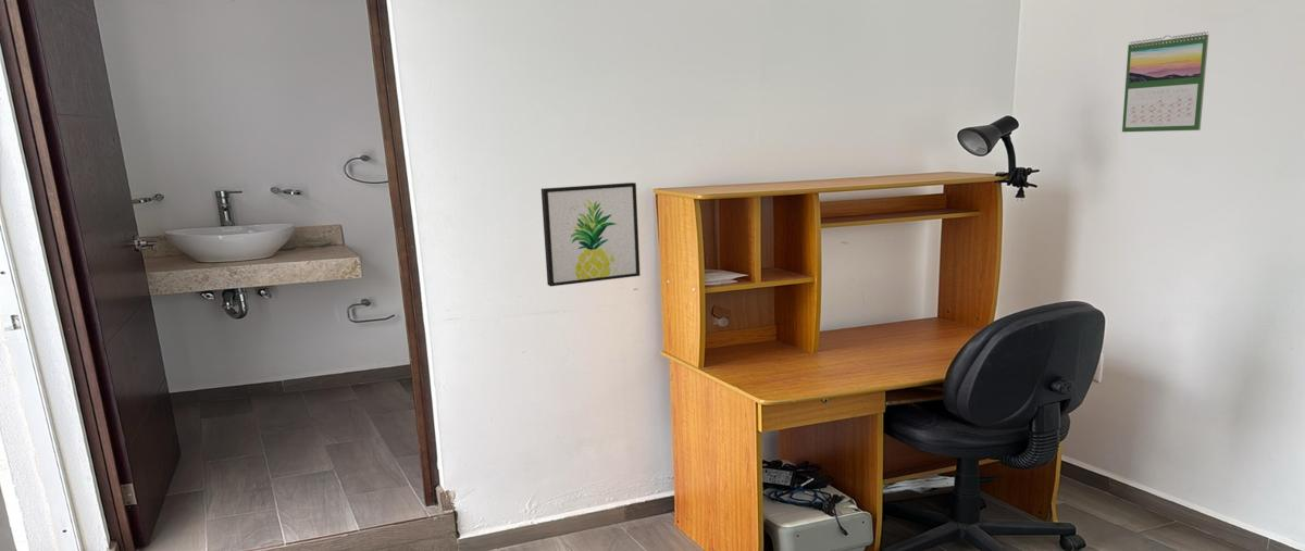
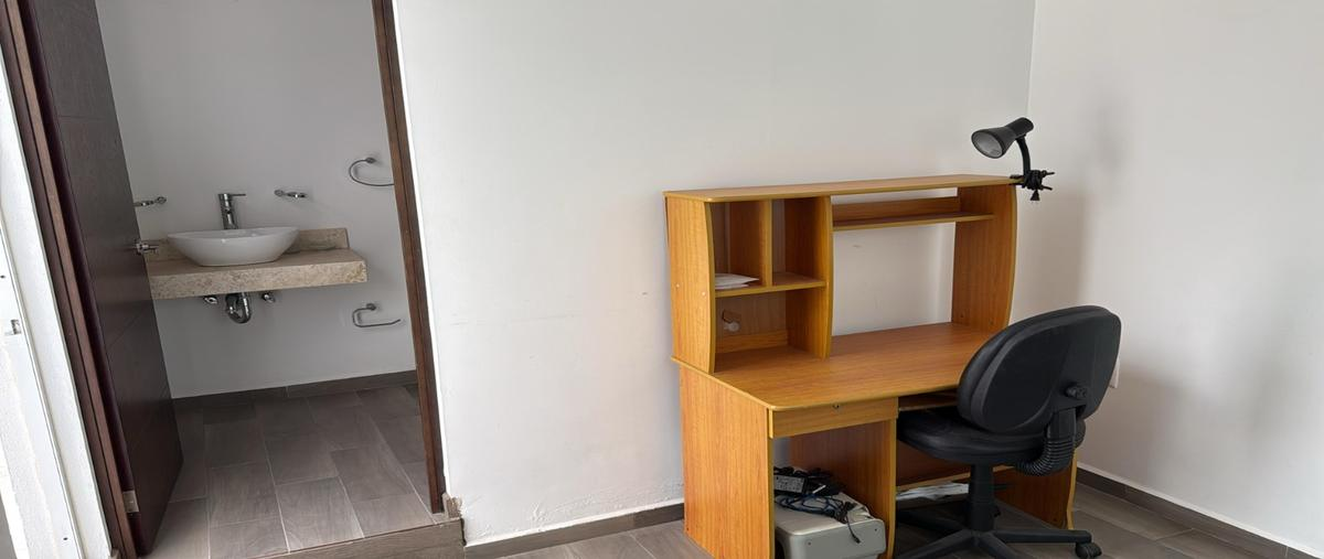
- calendar [1121,30,1210,133]
- wall art [540,181,641,287]
